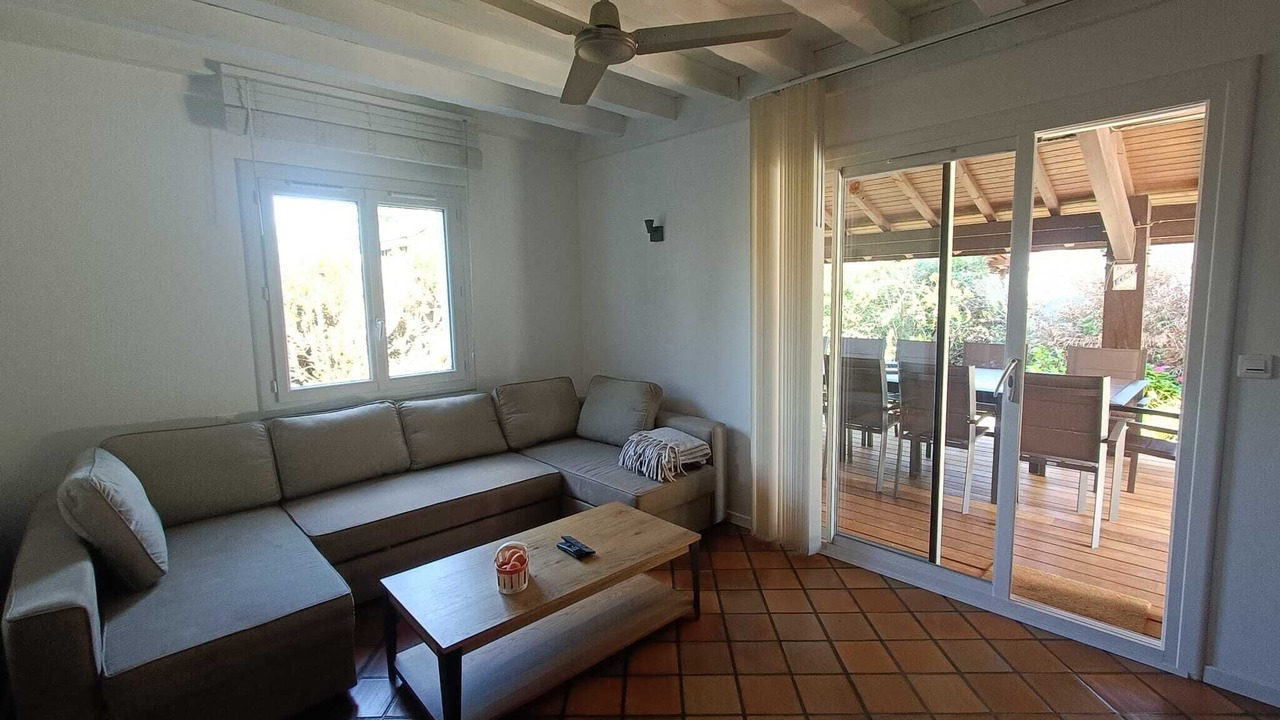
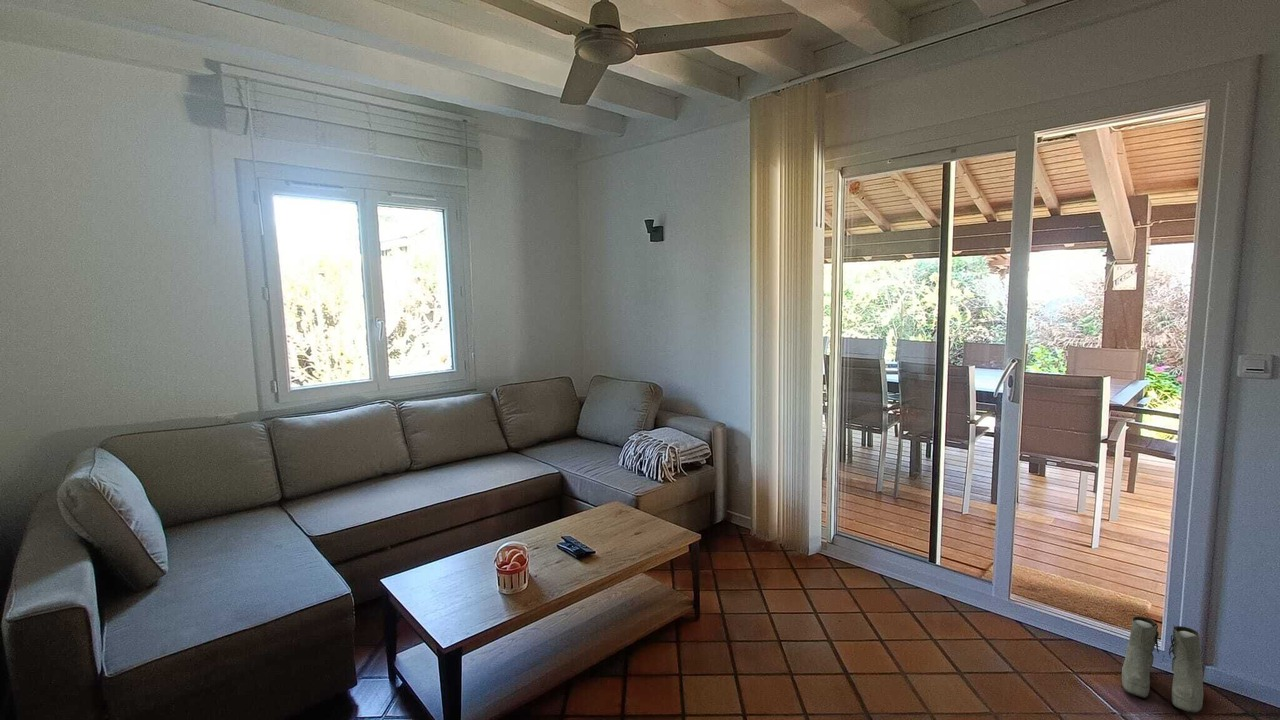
+ boots [1121,615,1204,714]
